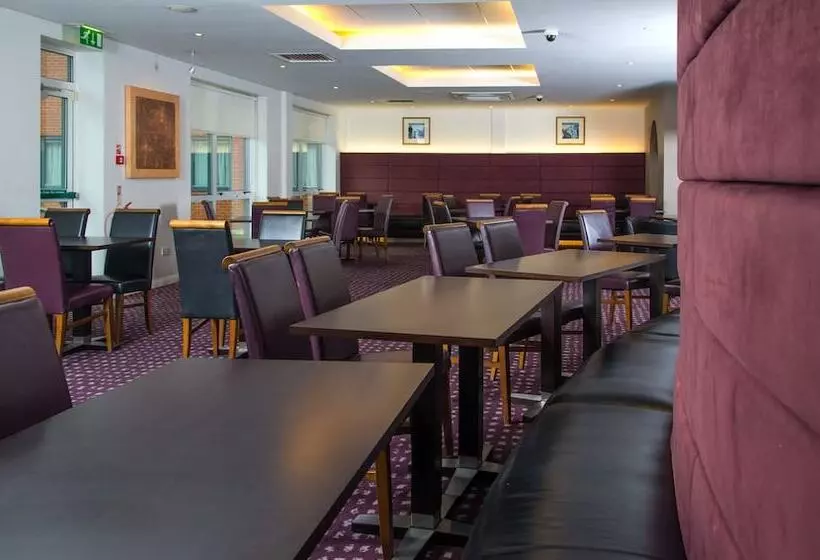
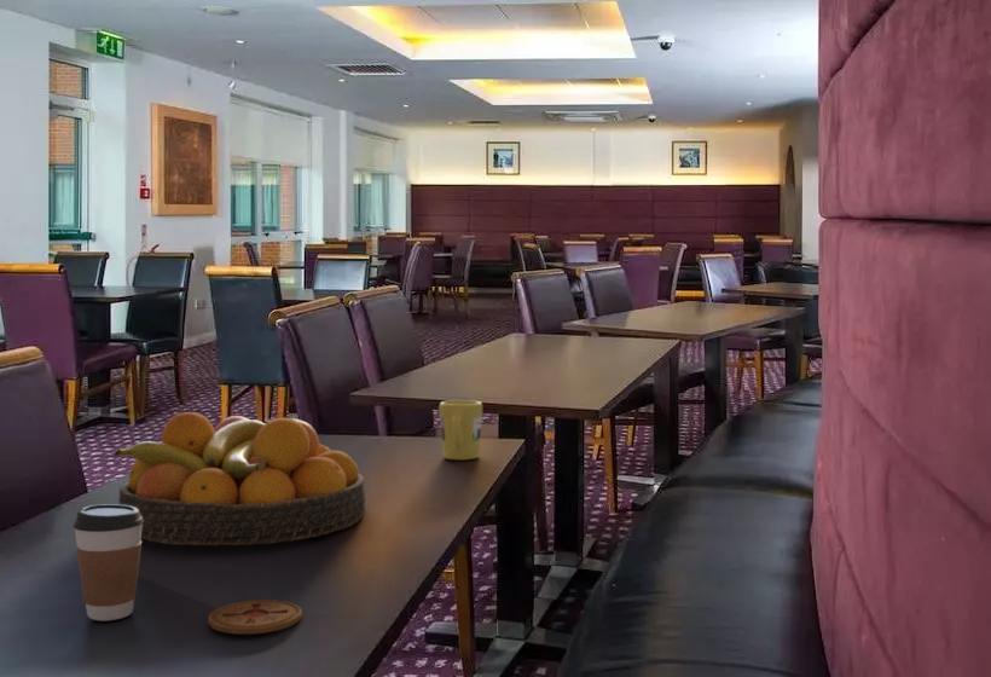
+ mug [439,399,483,461]
+ coffee cup [73,503,144,623]
+ fruit bowl [111,411,366,546]
+ coaster [207,598,303,636]
